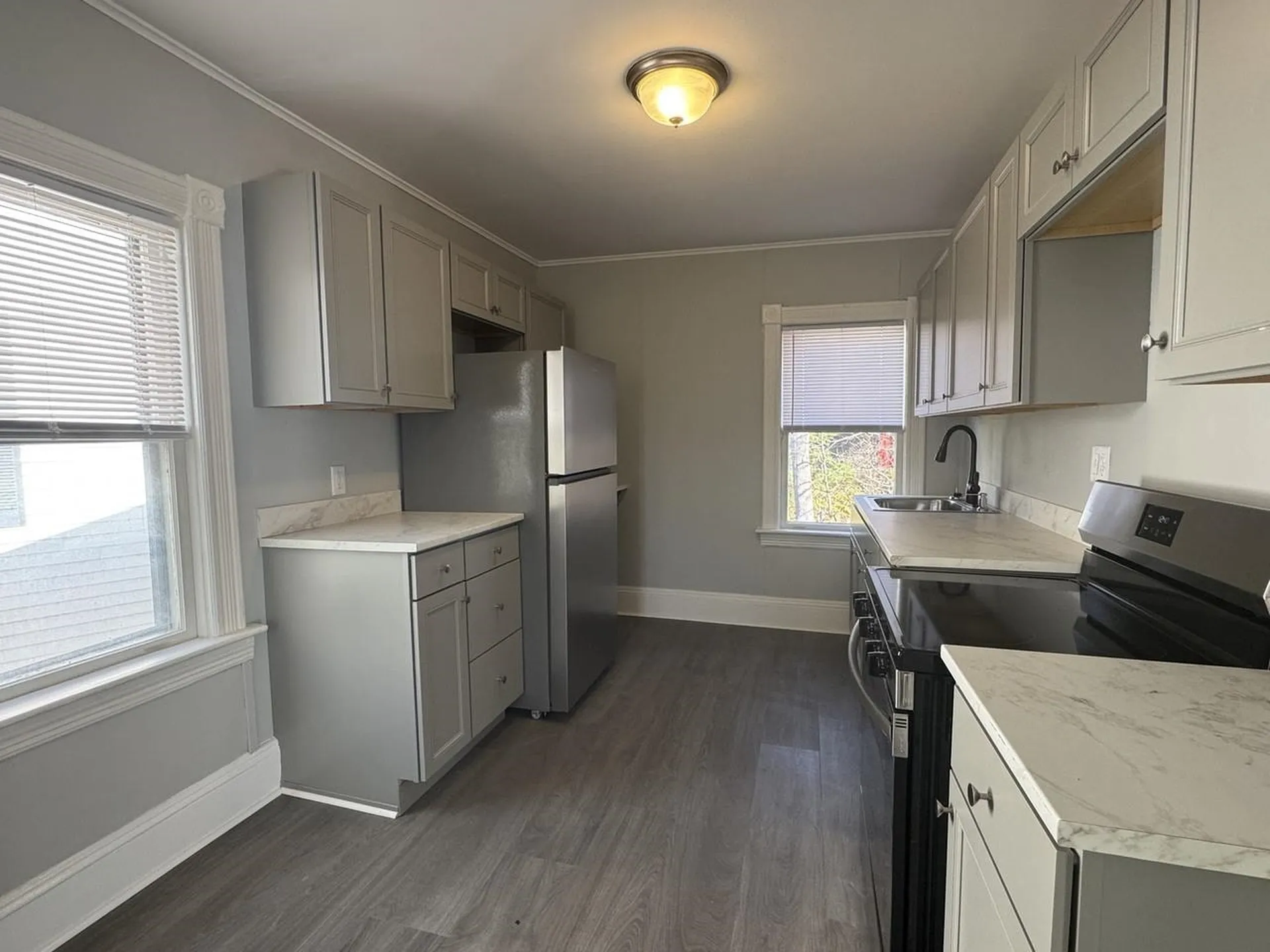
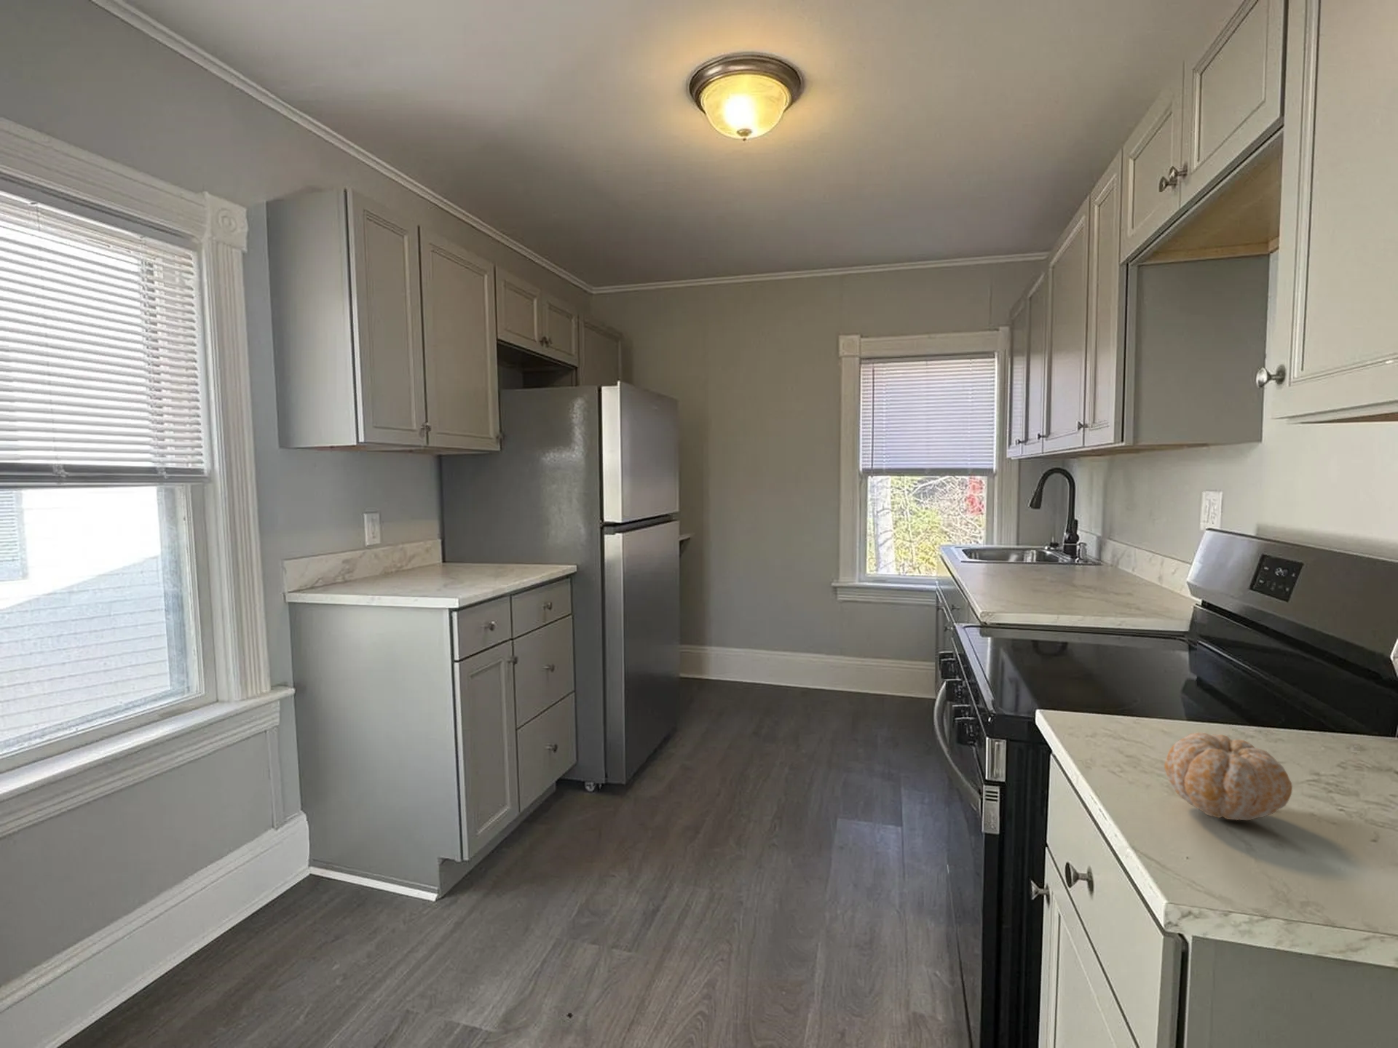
+ fruit [1164,731,1293,821]
